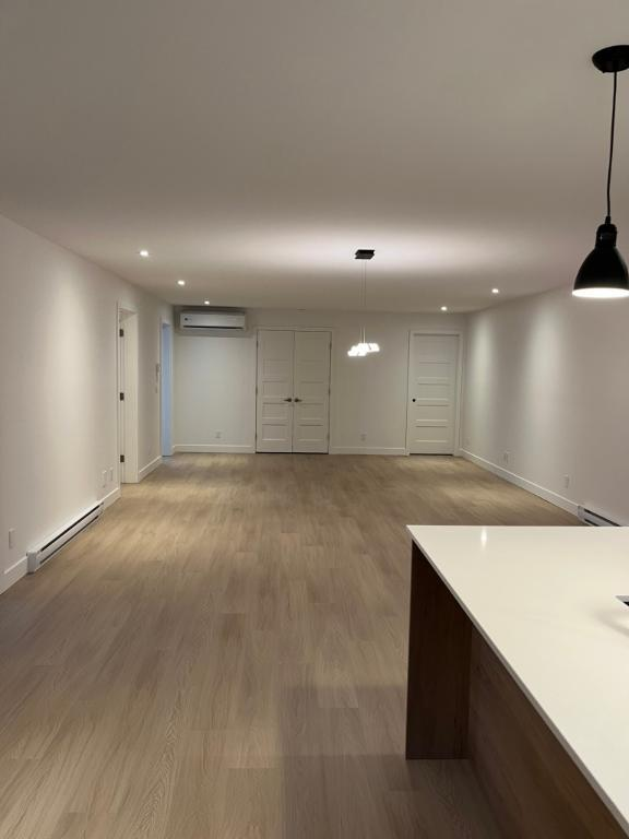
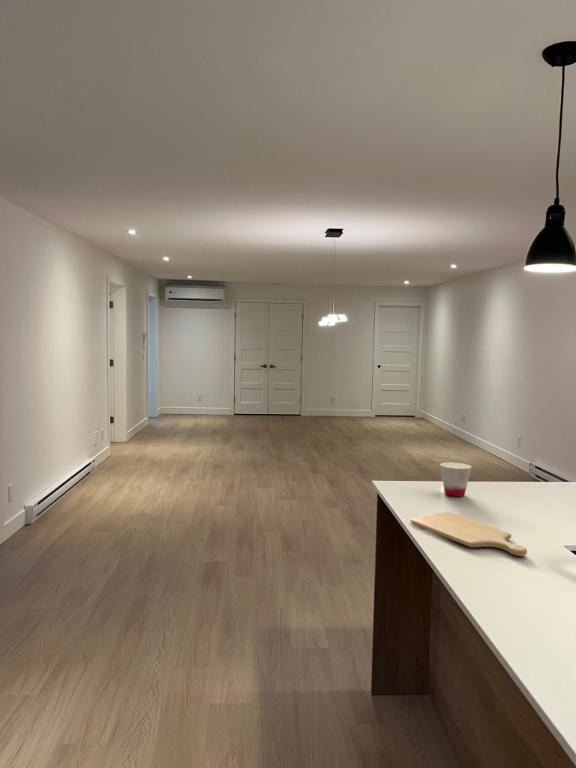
+ chopping board [410,511,528,557]
+ cup [439,461,473,498]
